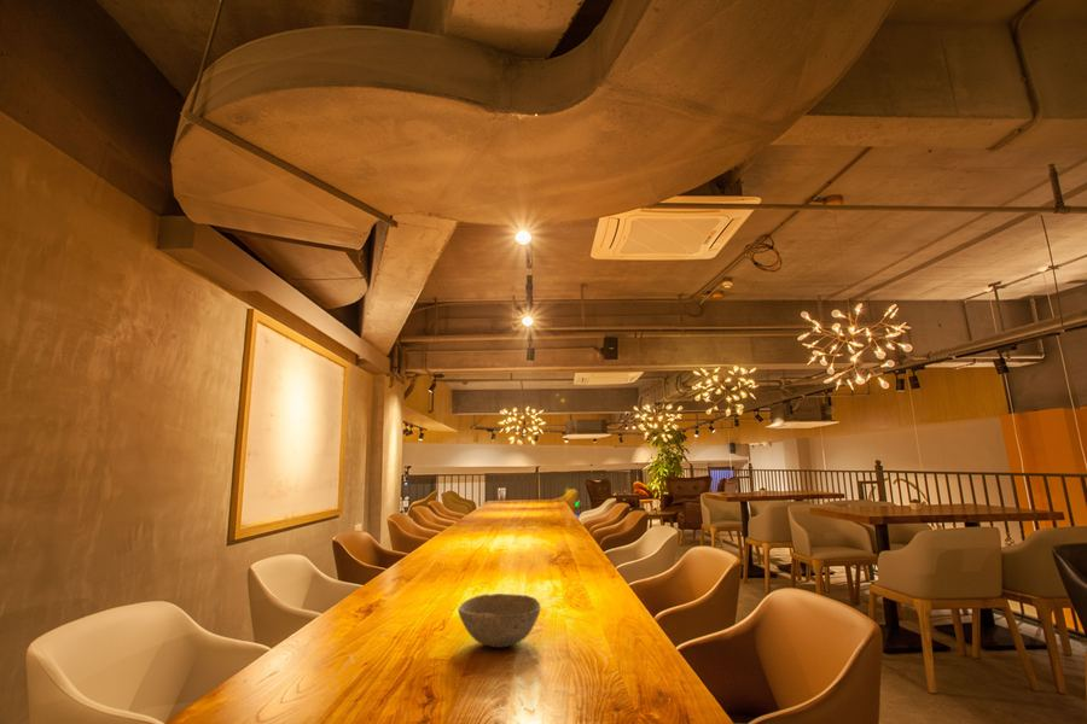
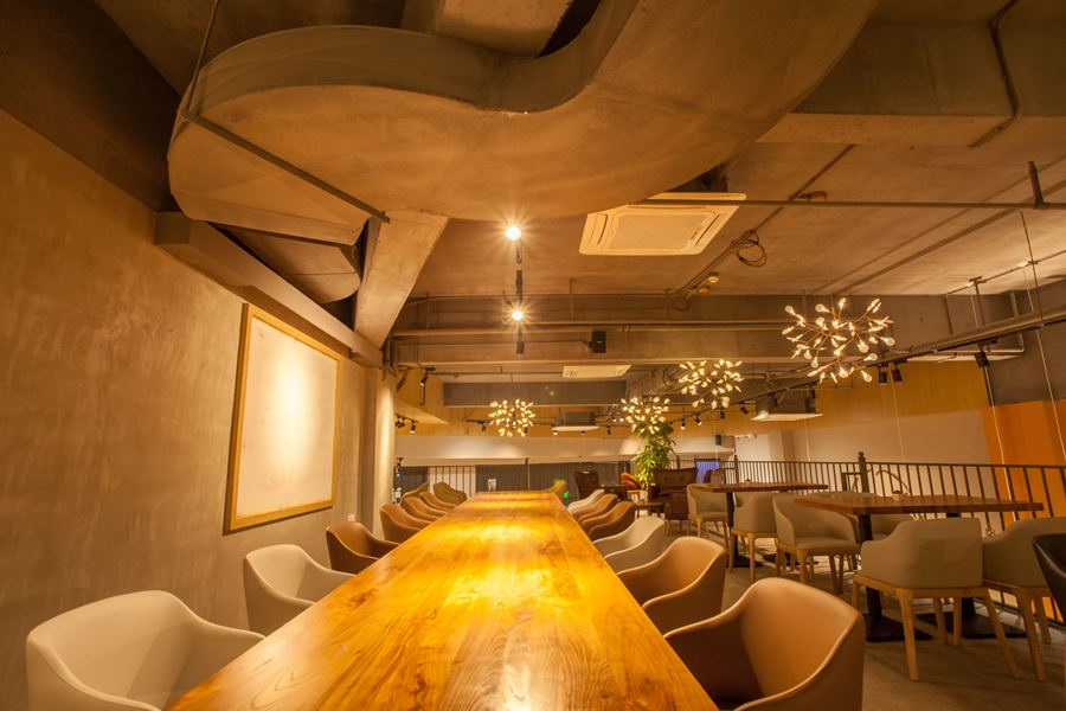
- bowl [457,592,541,648]
